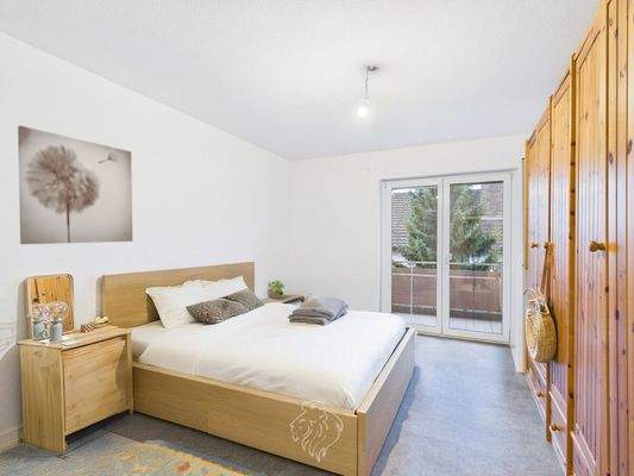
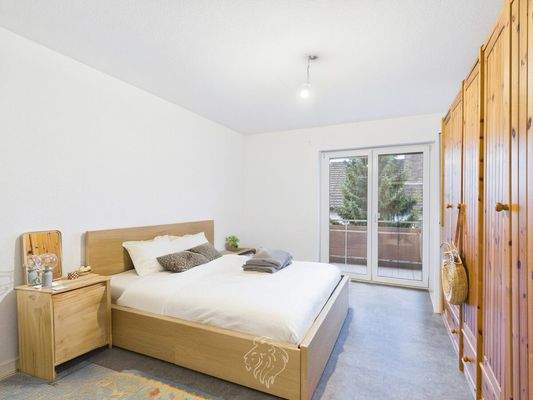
- wall art [17,125,133,245]
